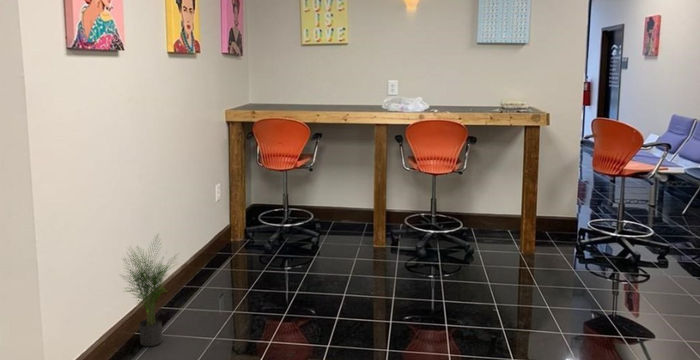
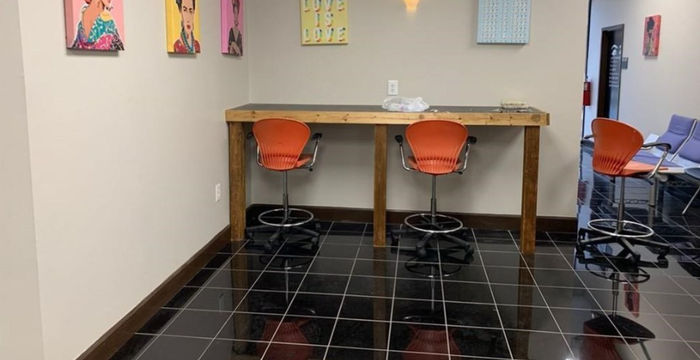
- potted plant [120,233,181,347]
